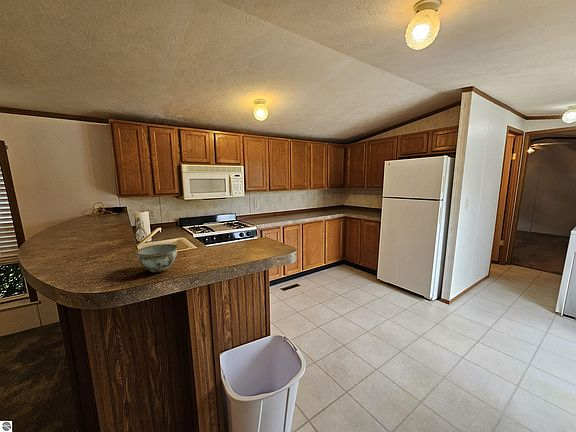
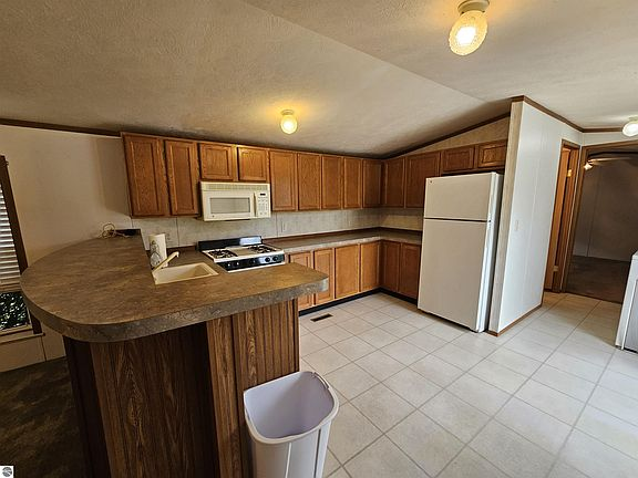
- bowl [135,243,179,273]
